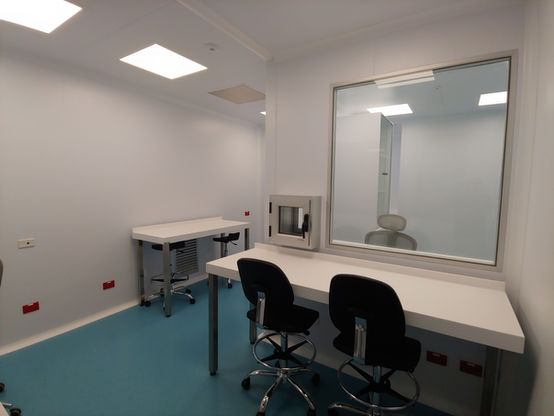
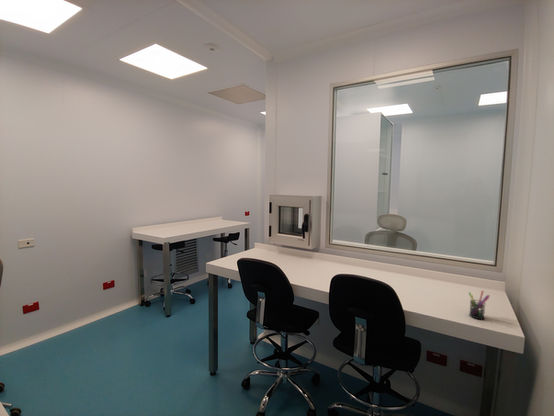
+ pen holder [468,290,490,320]
